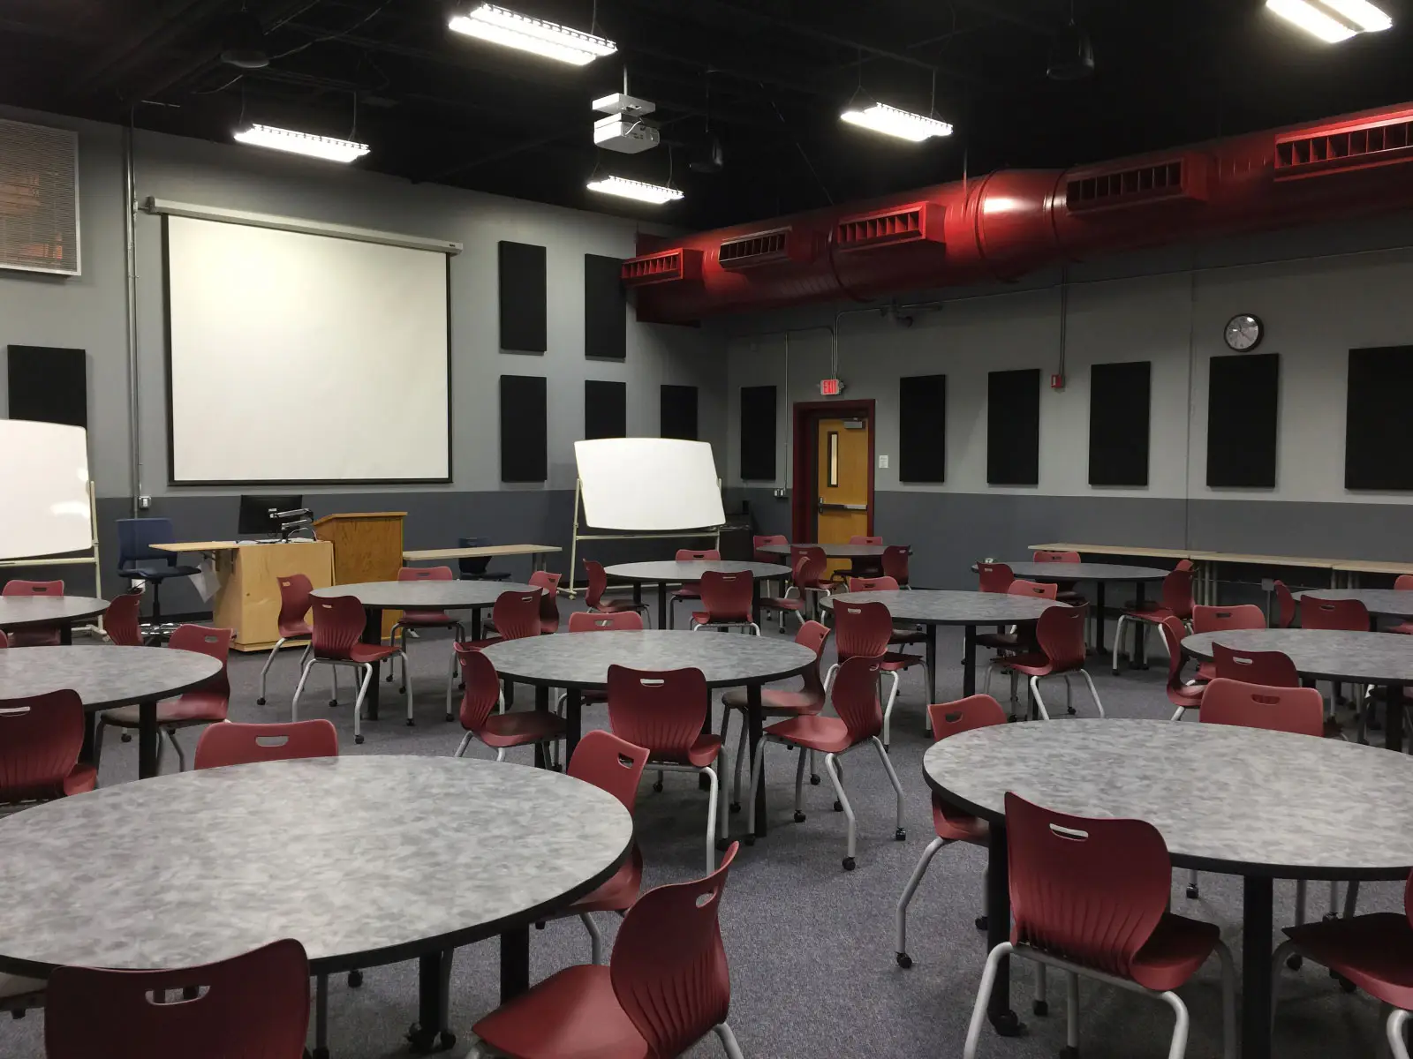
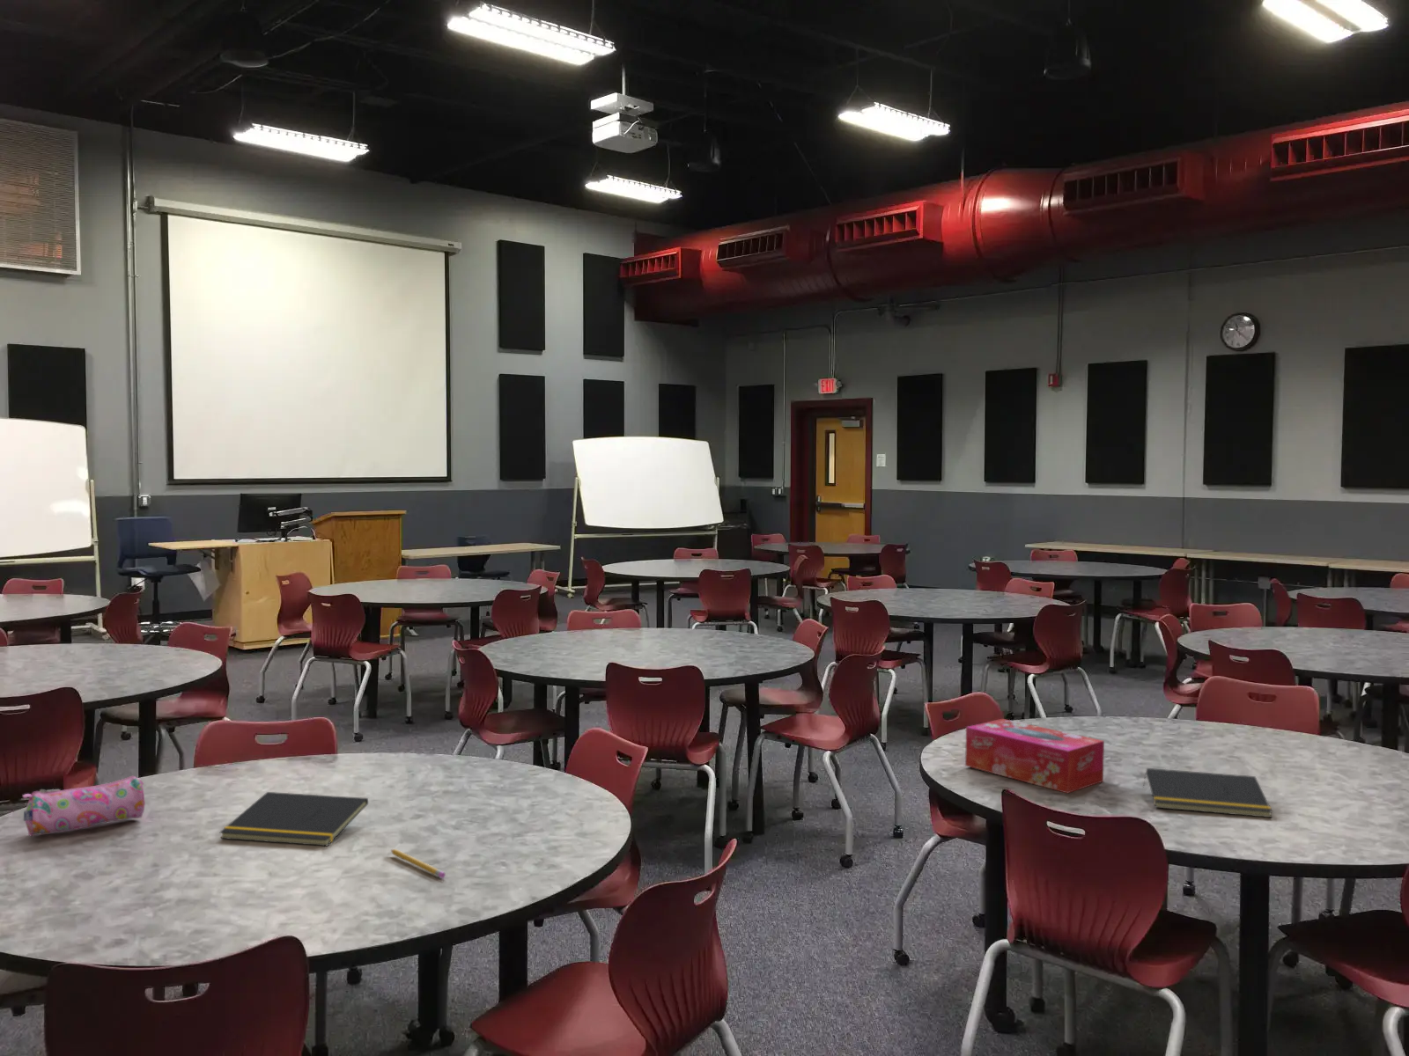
+ notepad [1142,768,1274,819]
+ notepad [220,791,369,846]
+ tissue box [964,718,1105,794]
+ pencil case [22,775,146,836]
+ pencil [391,849,446,880]
